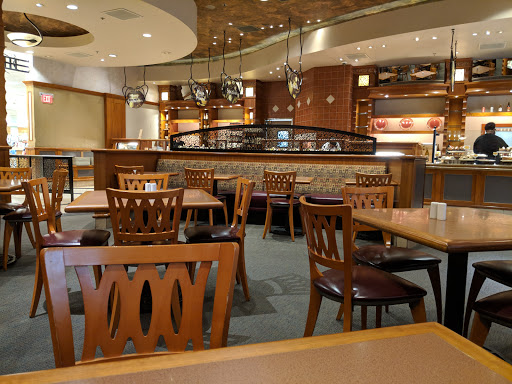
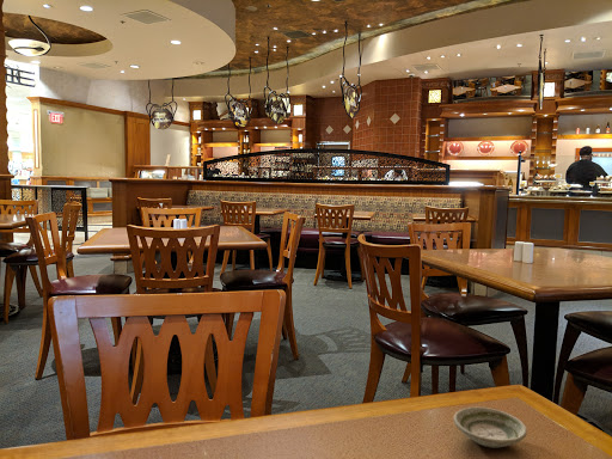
+ saucer [453,406,528,449]
